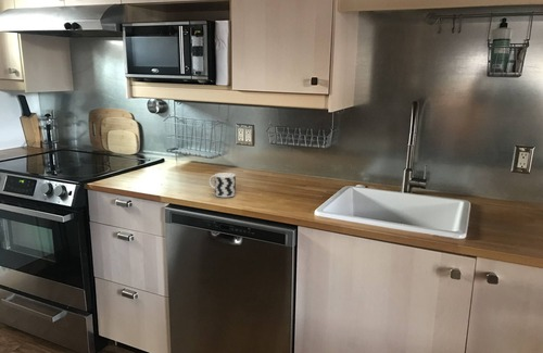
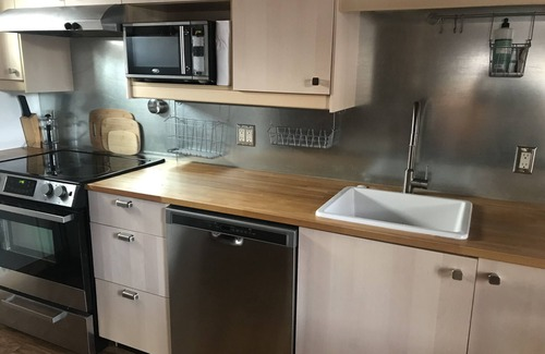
- cup [209,172,237,199]
